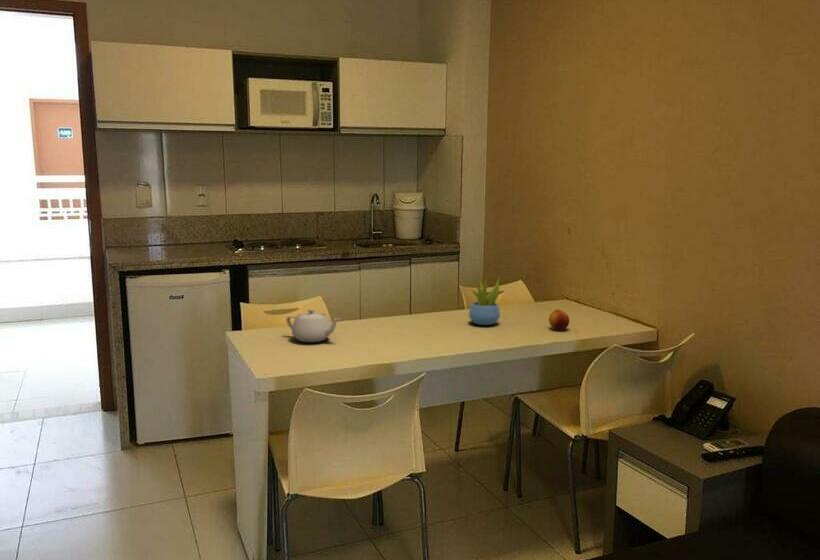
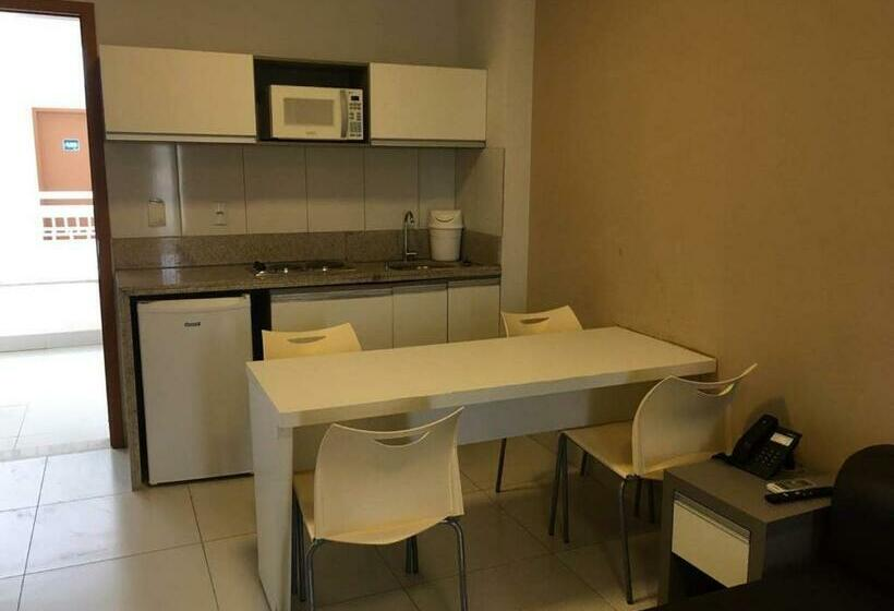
- fruit [548,309,570,331]
- succulent plant [468,277,501,326]
- teapot [285,308,341,343]
